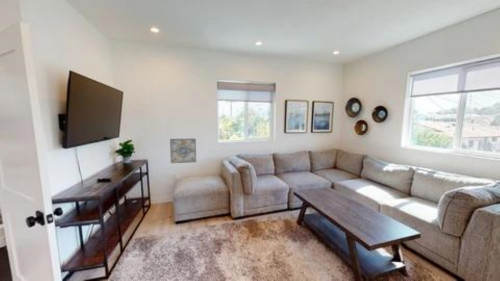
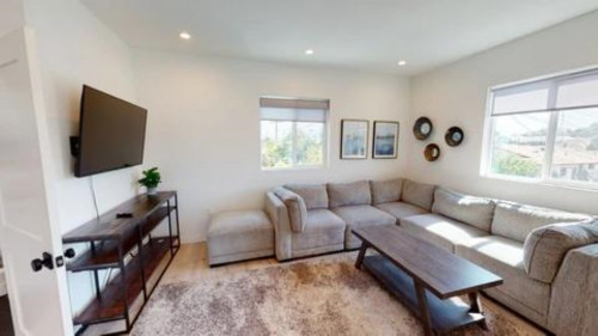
- wall art [169,137,197,164]
